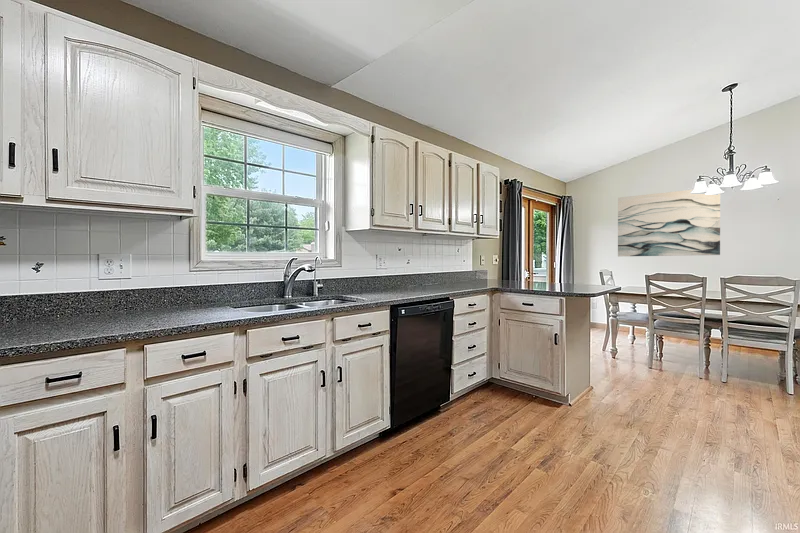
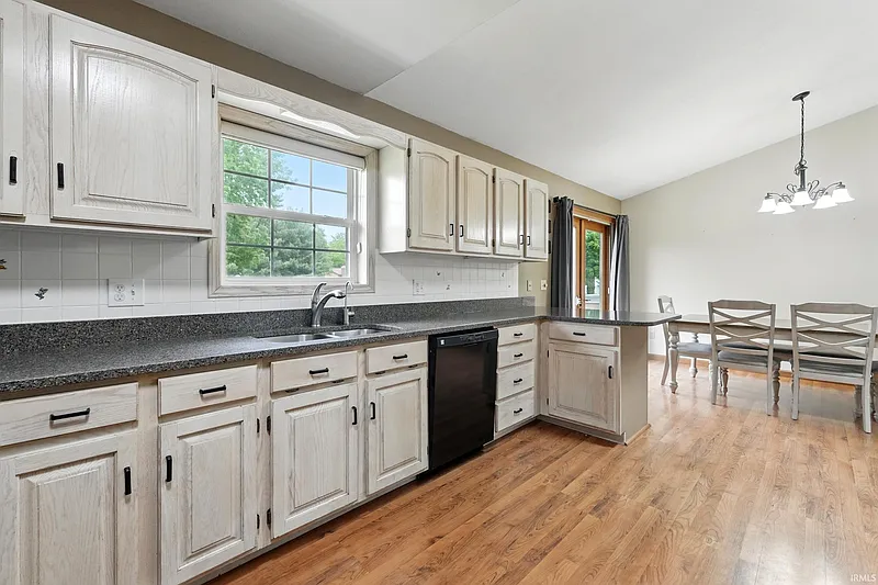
- wall art [617,189,721,257]
